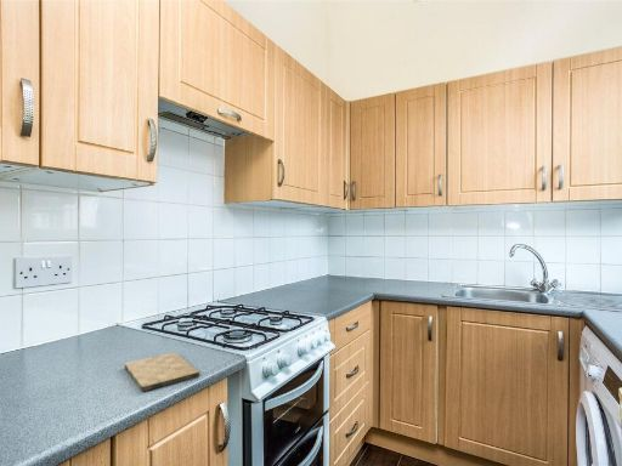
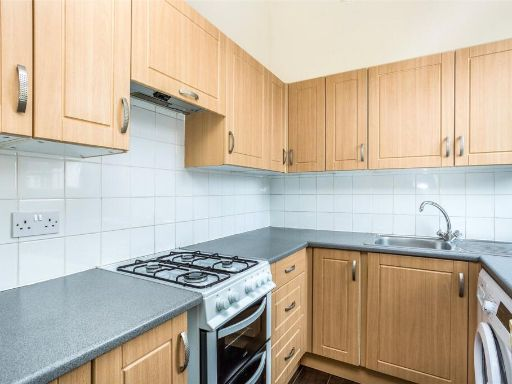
- cutting board [123,351,200,392]
